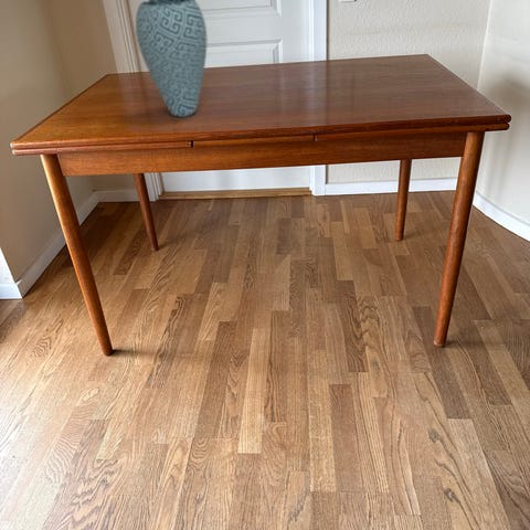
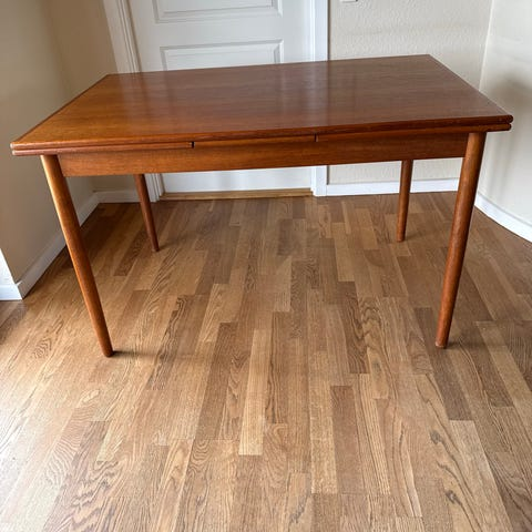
- vase [135,0,208,118]
